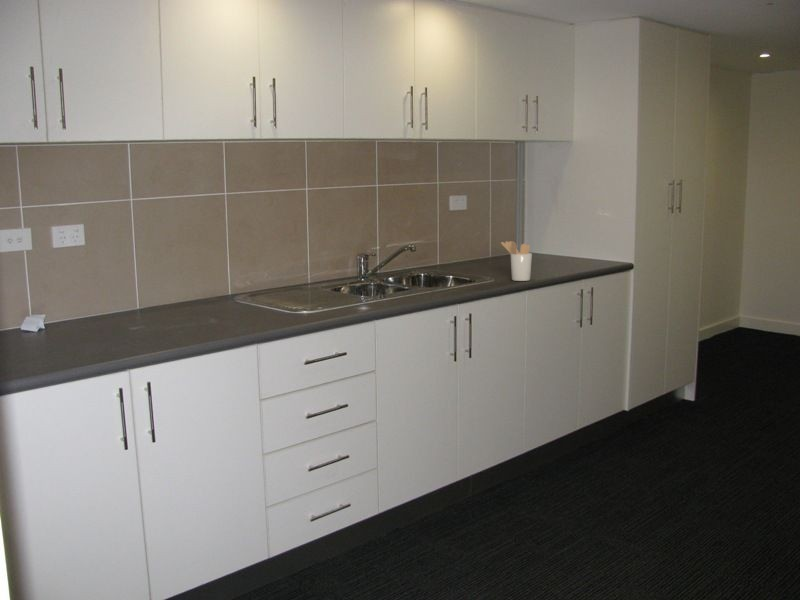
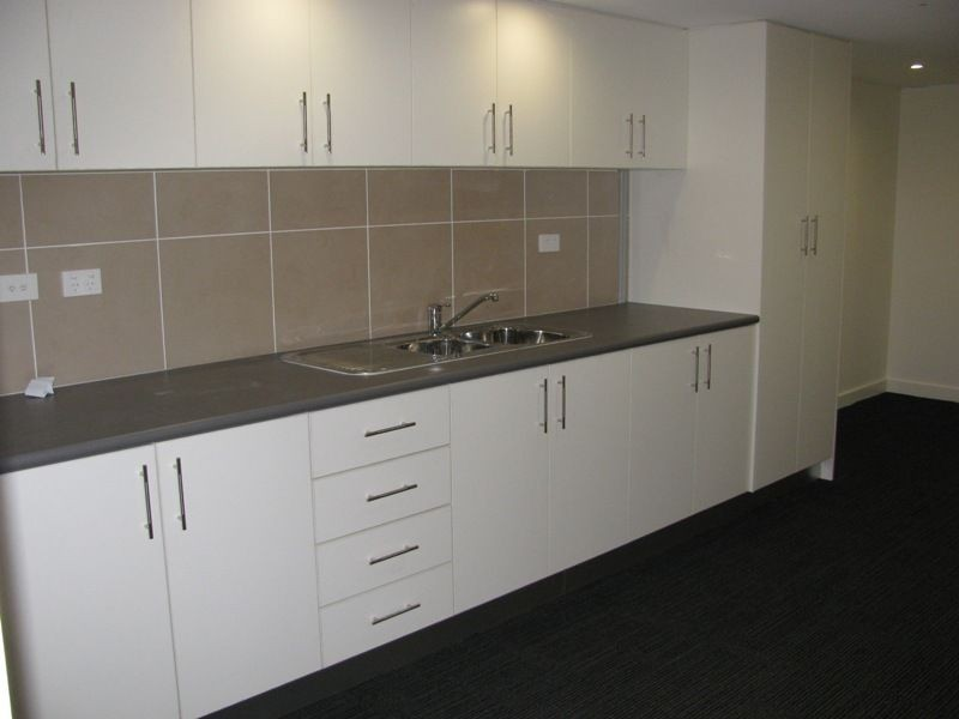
- utensil holder [500,240,533,282]
